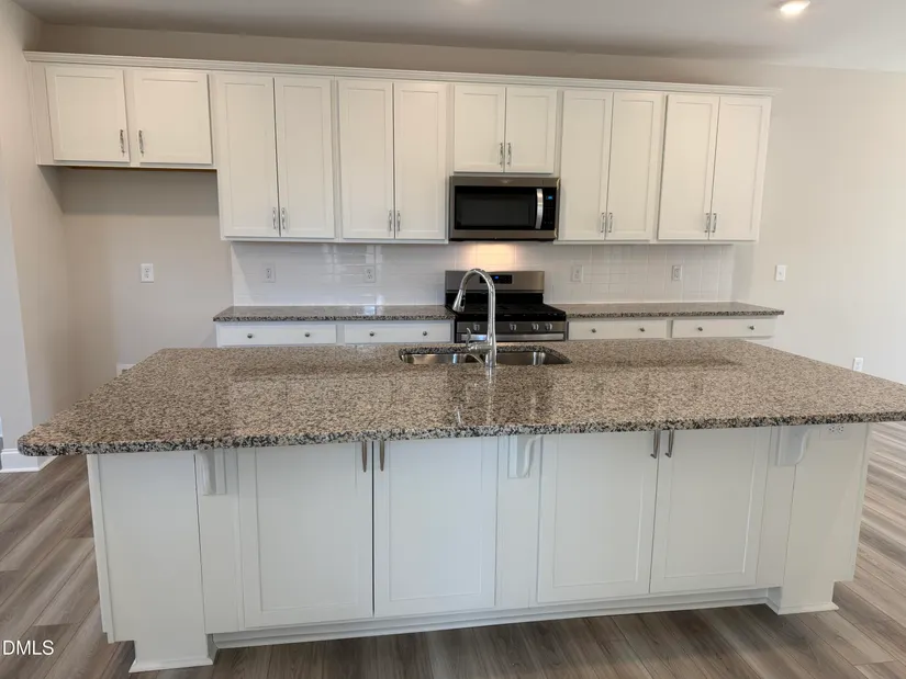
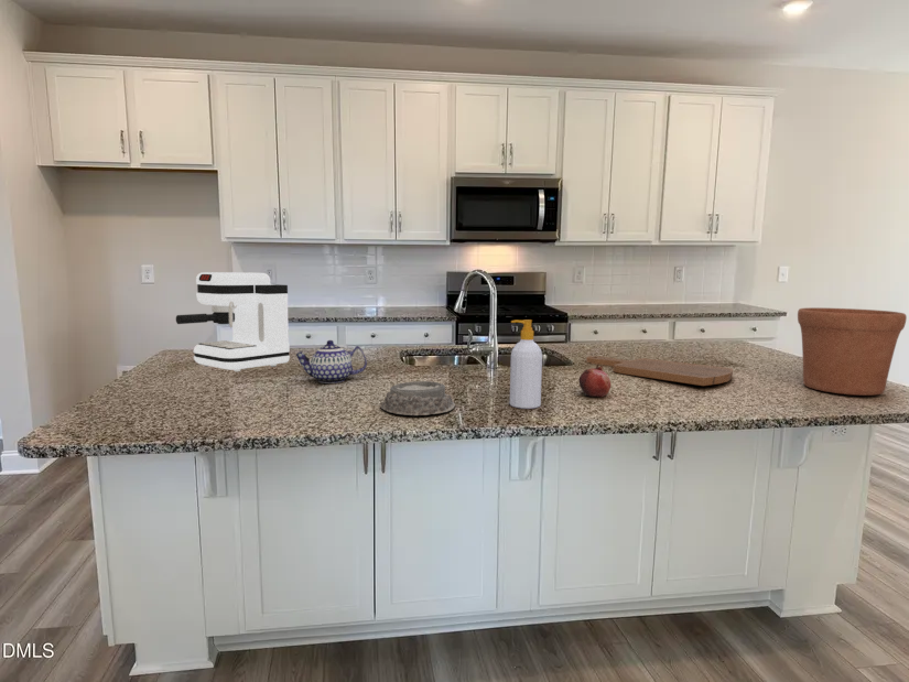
+ mortar [379,380,456,416]
+ flower pot [797,306,908,397]
+ soap bottle [509,318,543,410]
+ cutting board [585,355,734,387]
+ fruit [577,364,613,398]
+ coffee maker [175,271,291,372]
+ teapot [295,339,368,385]
